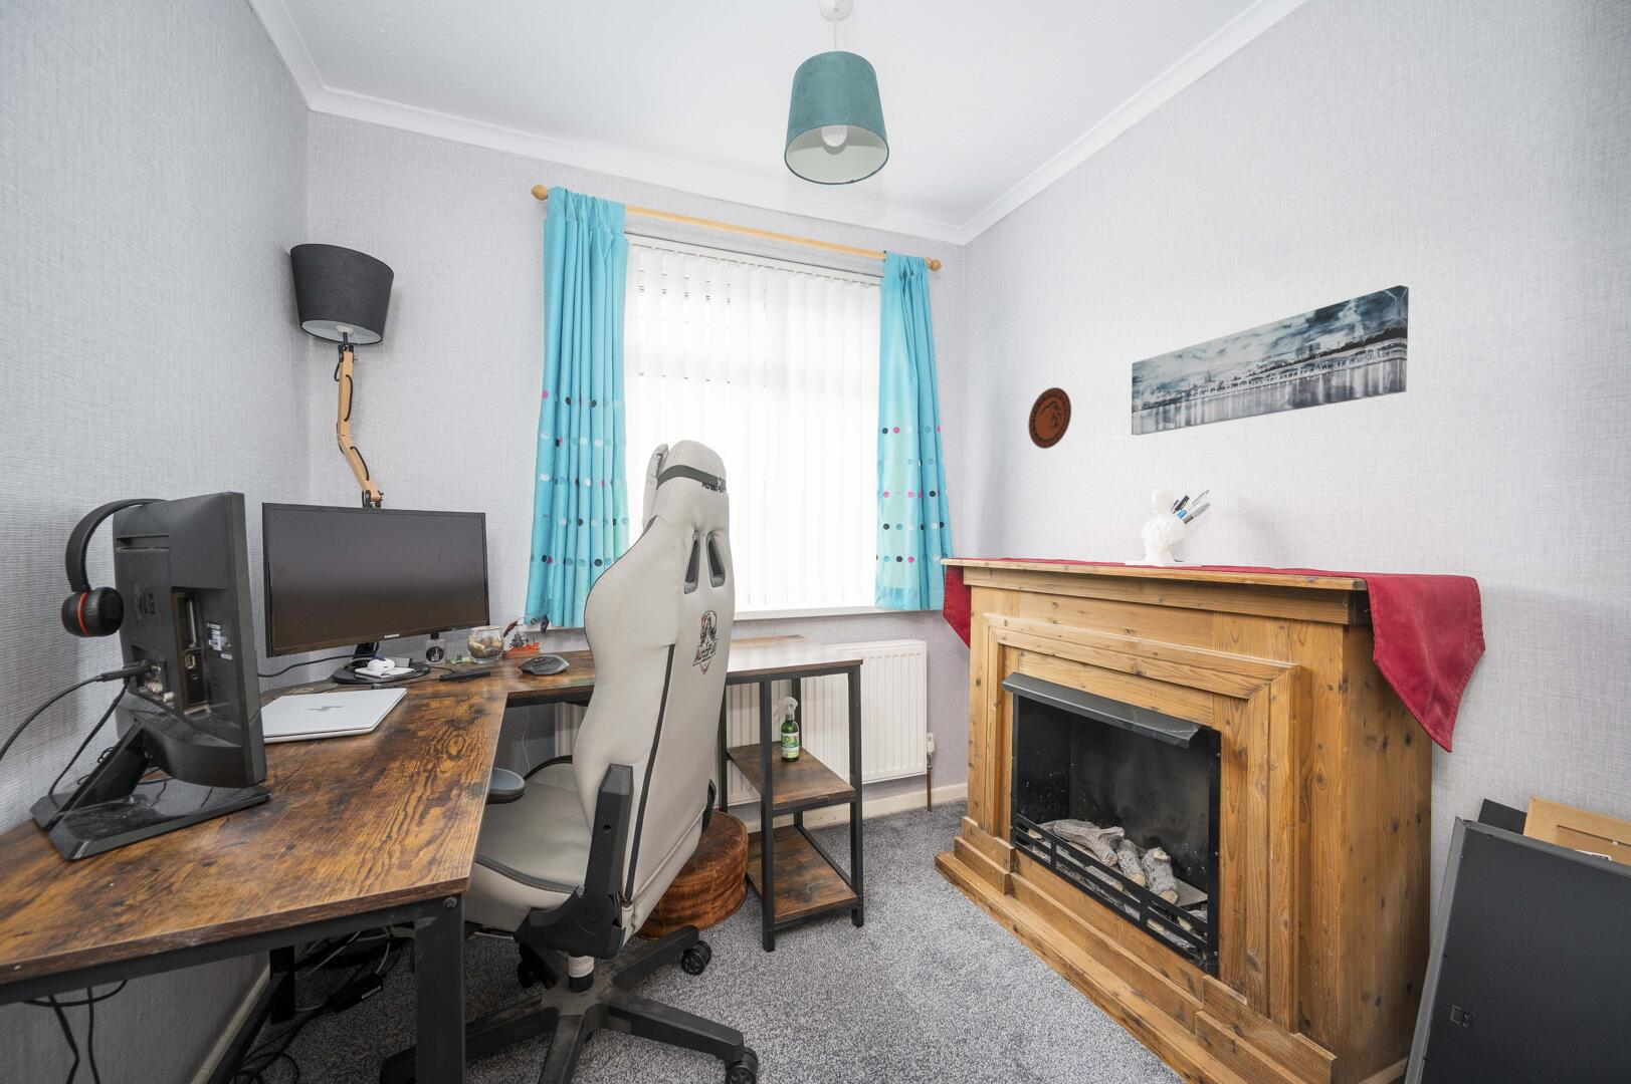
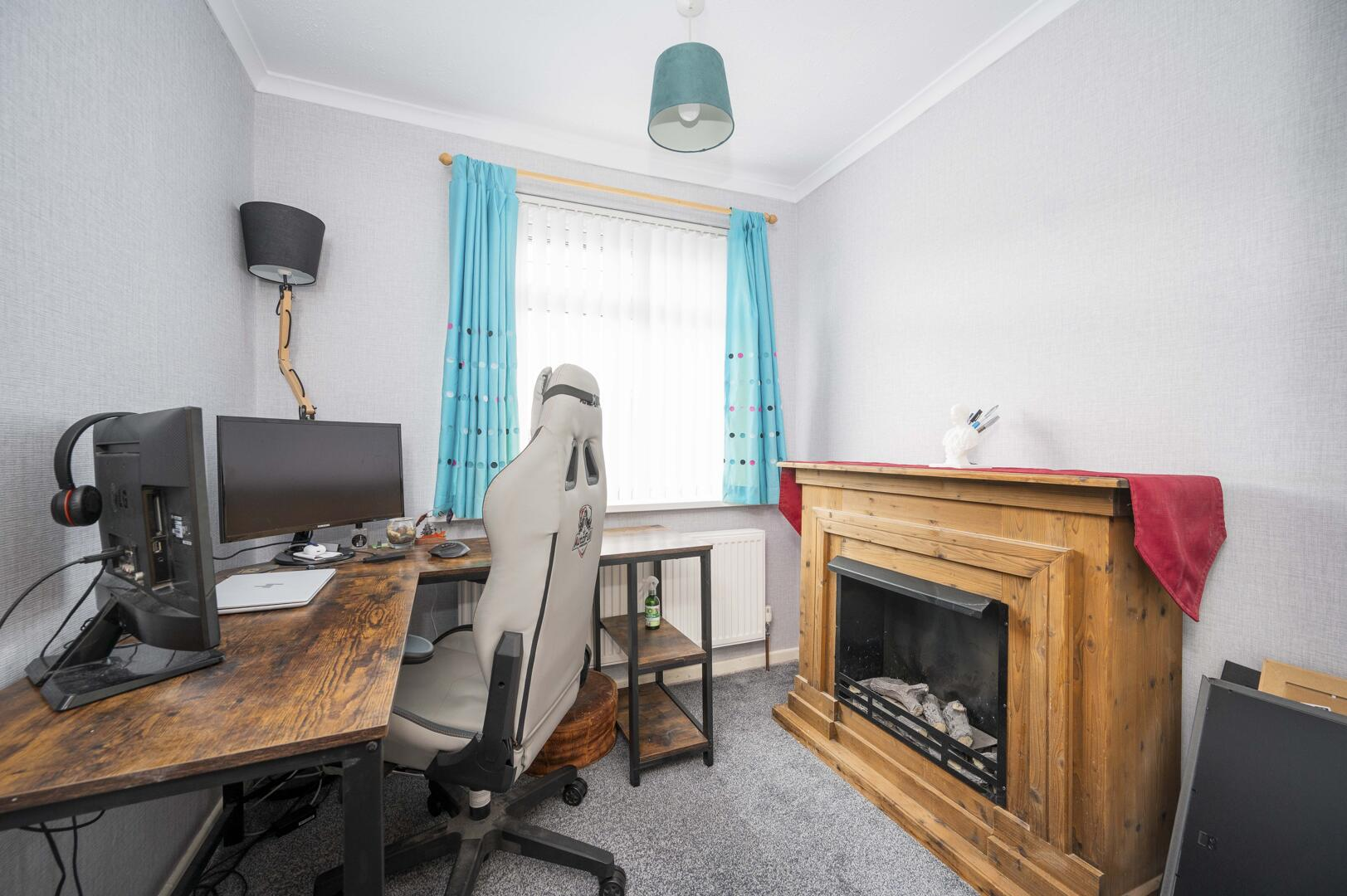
- decorative plate [1027,386,1073,450]
- wall art [1131,284,1409,437]
